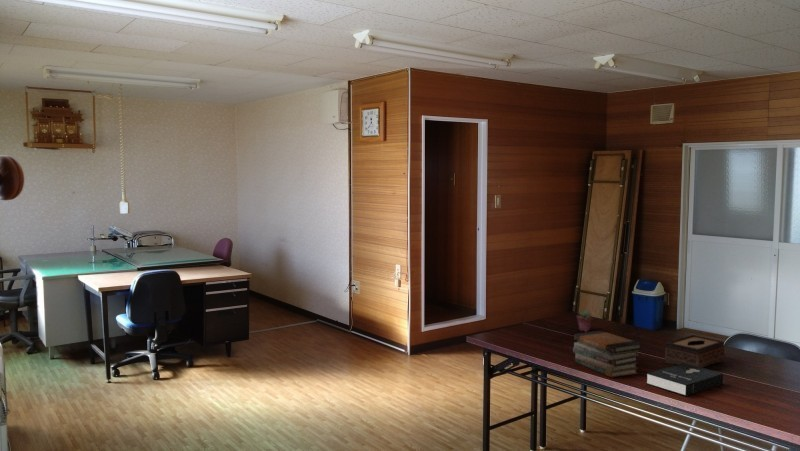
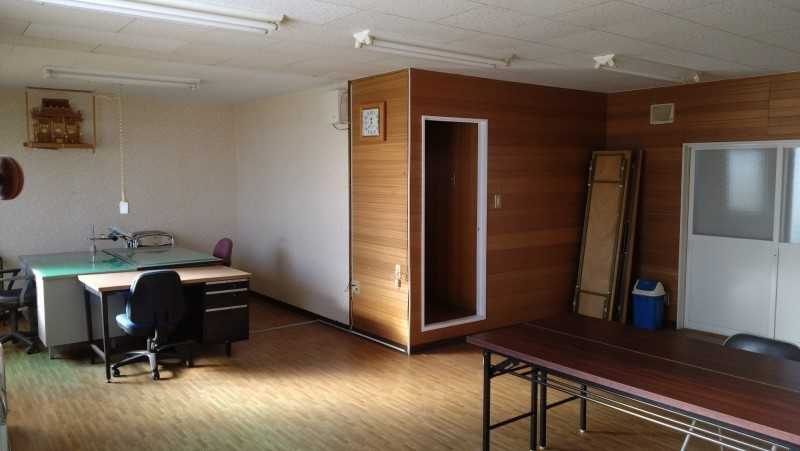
- book stack [572,330,643,378]
- potted succulent [576,309,594,332]
- tissue box [664,334,726,368]
- booklet [645,363,724,397]
